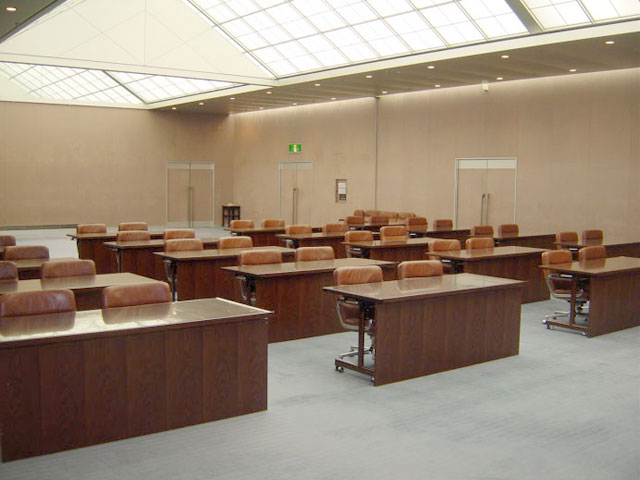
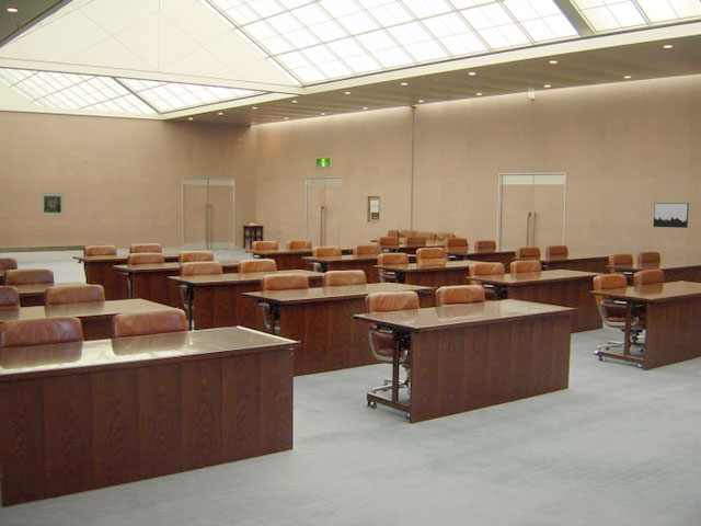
+ wall art [652,202,690,229]
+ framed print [39,191,66,217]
